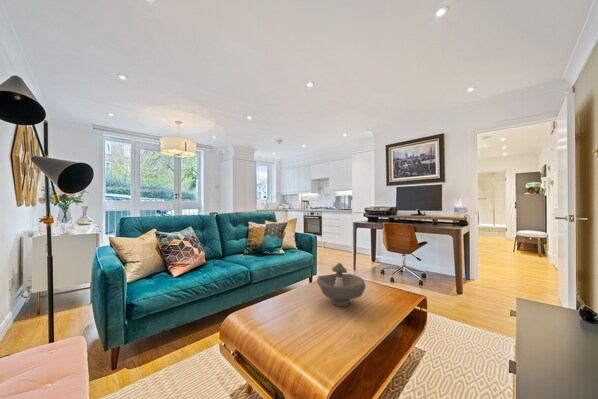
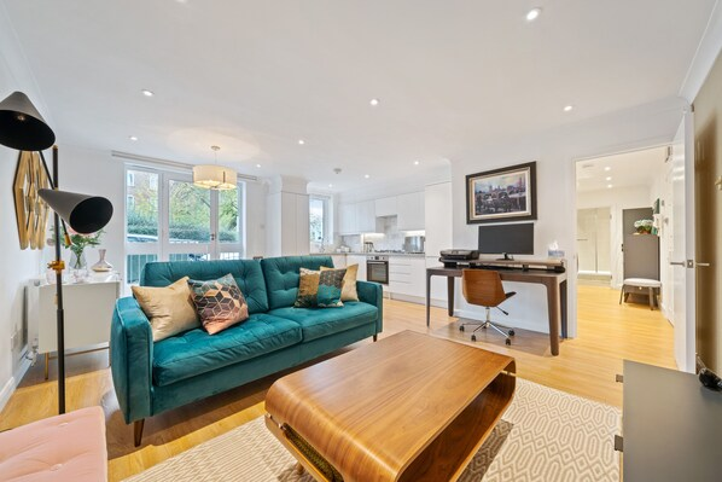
- decorative bowl [316,262,367,307]
